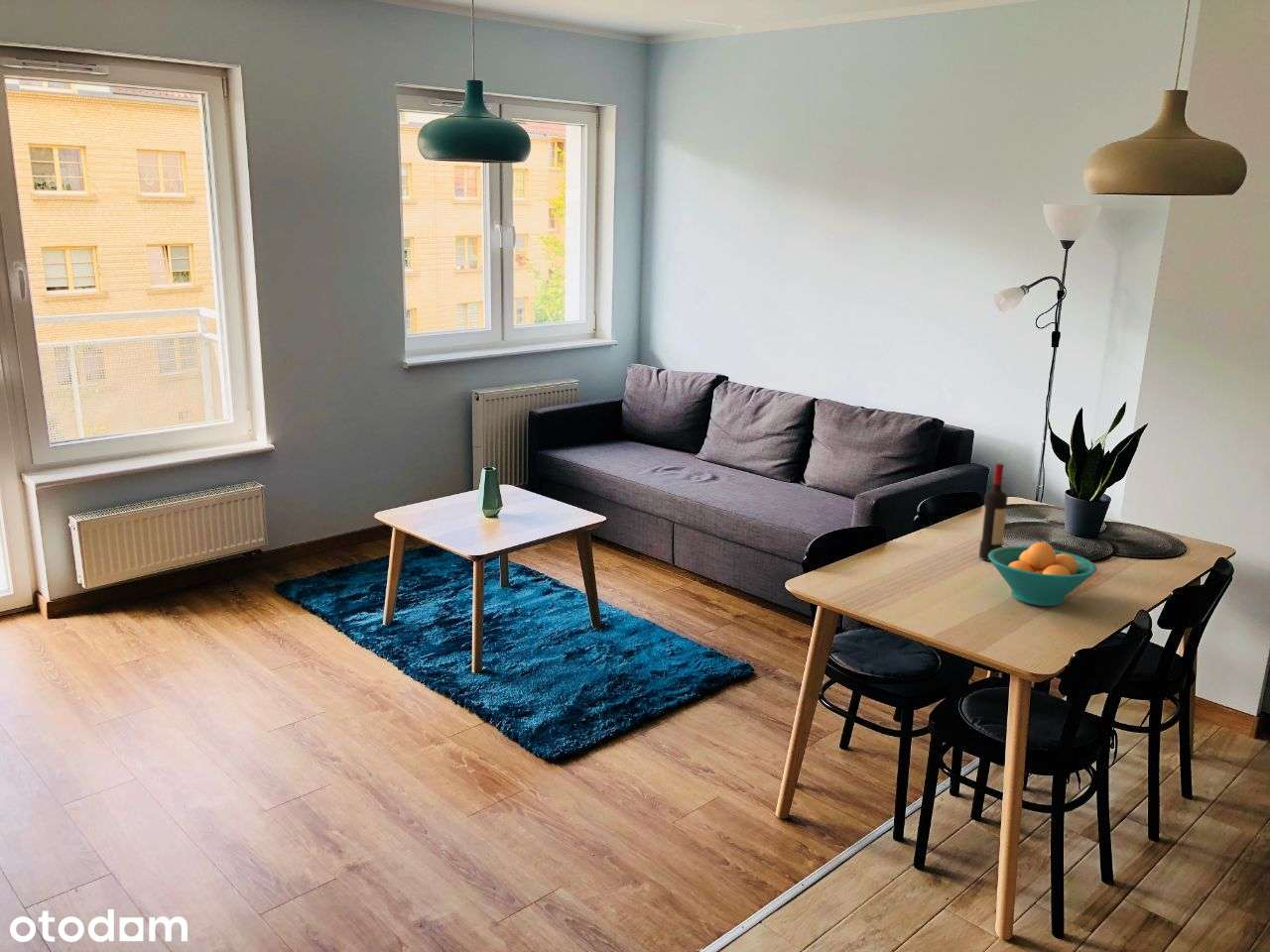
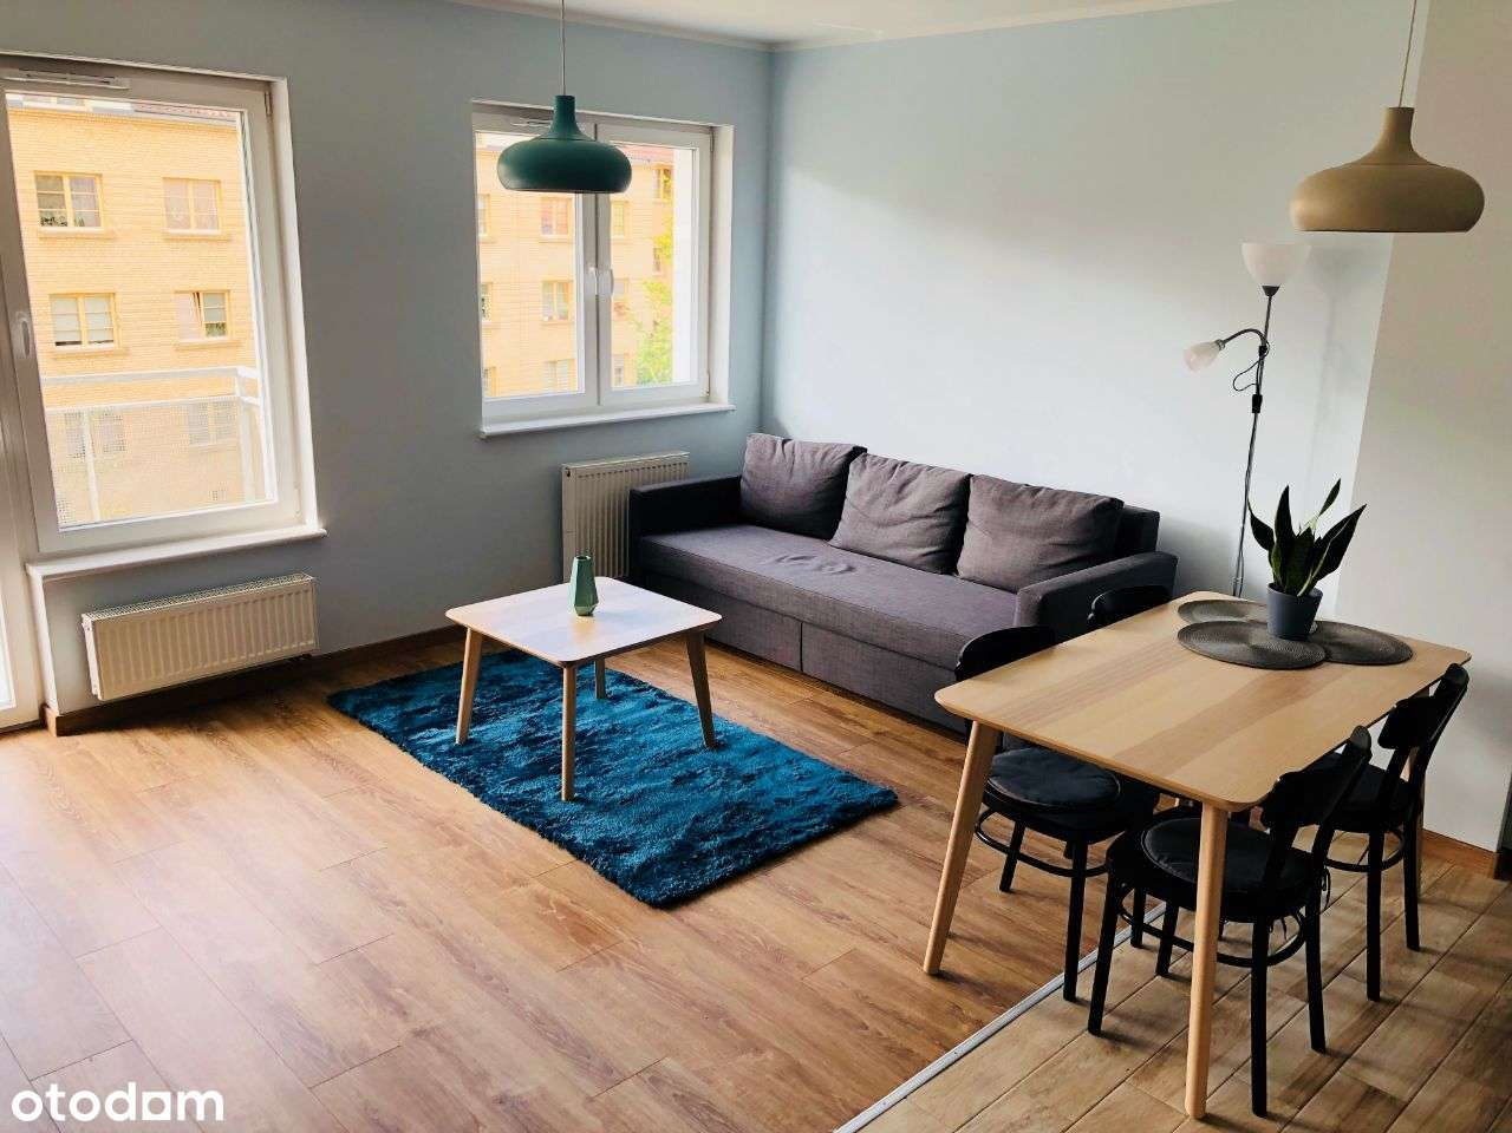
- wine bottle [978,462,1009,562]
- fruit bowl [988,541,1097,607]
